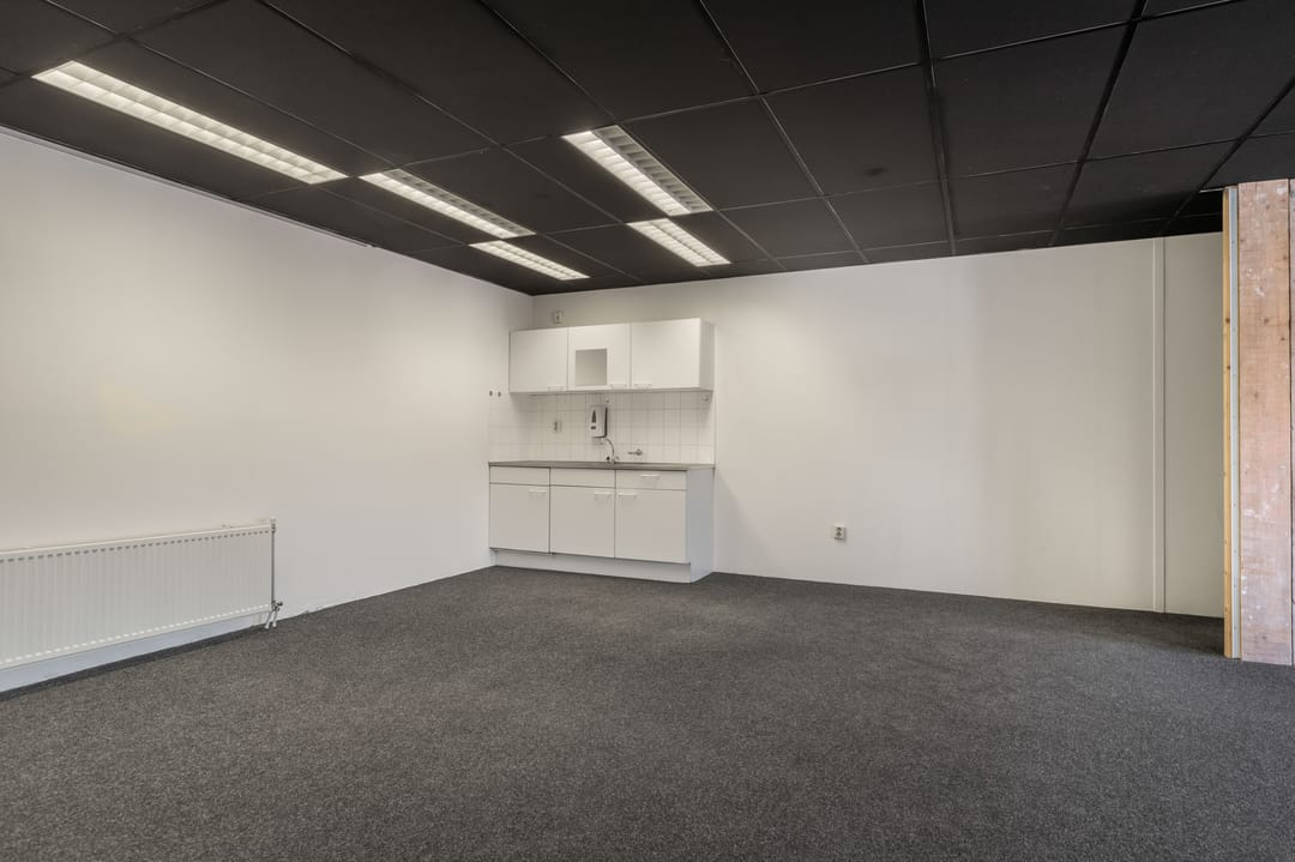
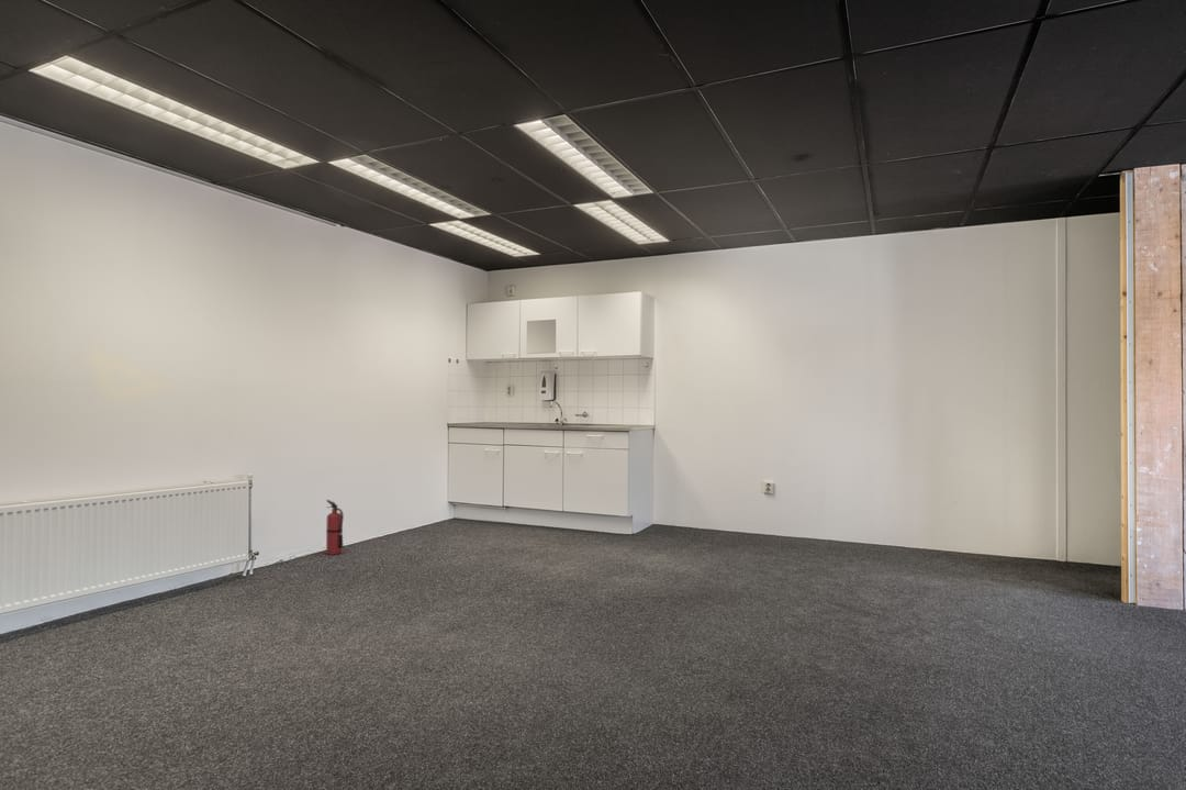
+ fire extinguisher [325,499,345,556]
